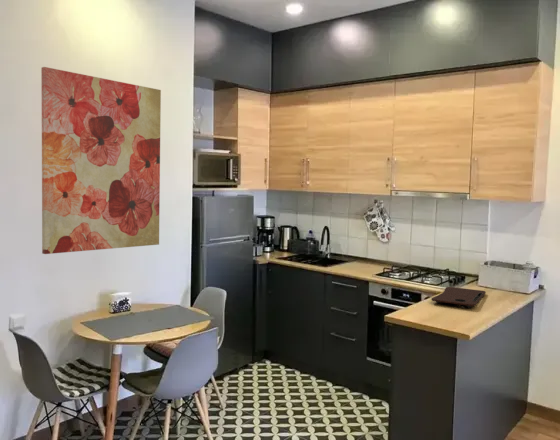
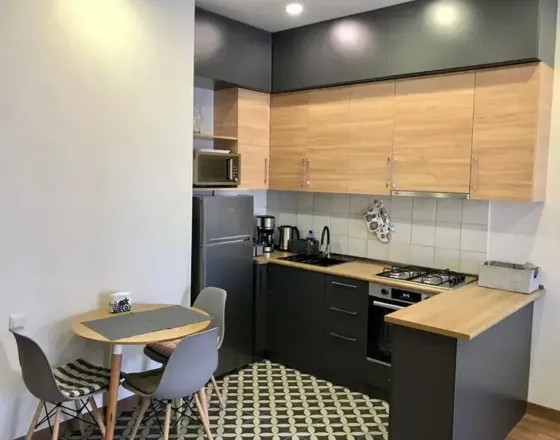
- cutting board [431,286,487,308]
- wall art [40,66,162,255]
